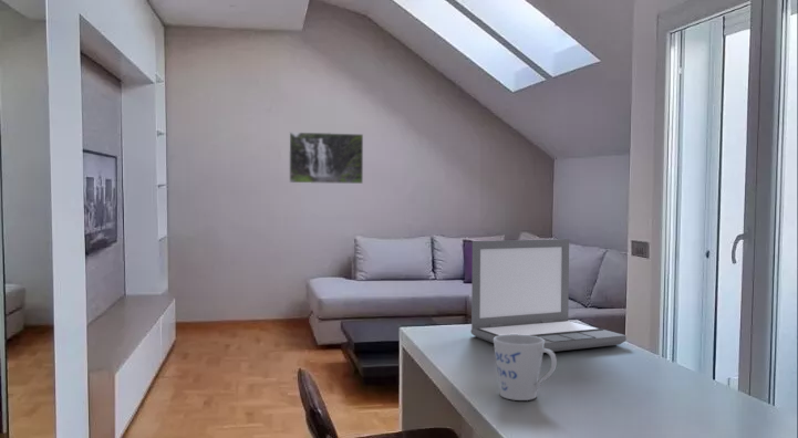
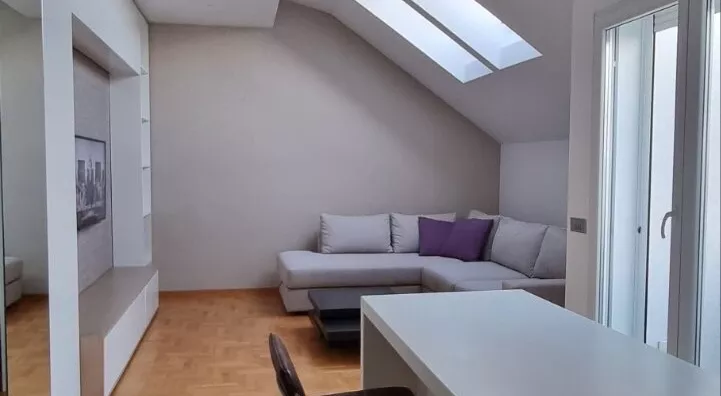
- laptop [469,238,628,353]
- mug [493,334,558,401]
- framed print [288,131,364,185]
